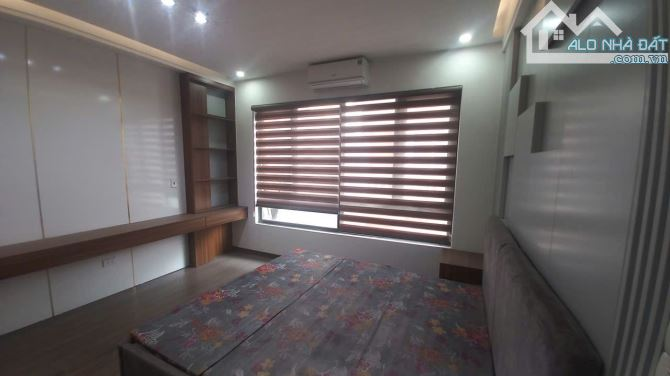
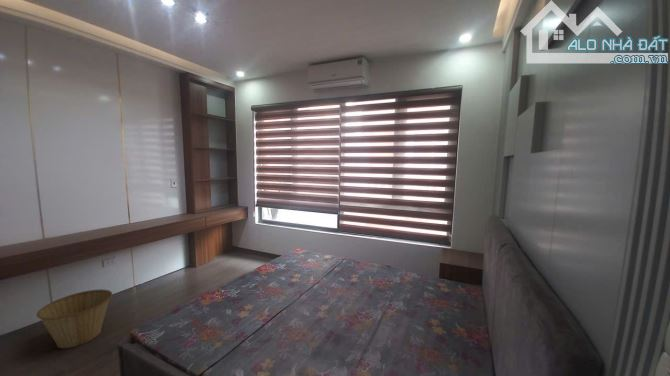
+ basket [36,288,113,349]
